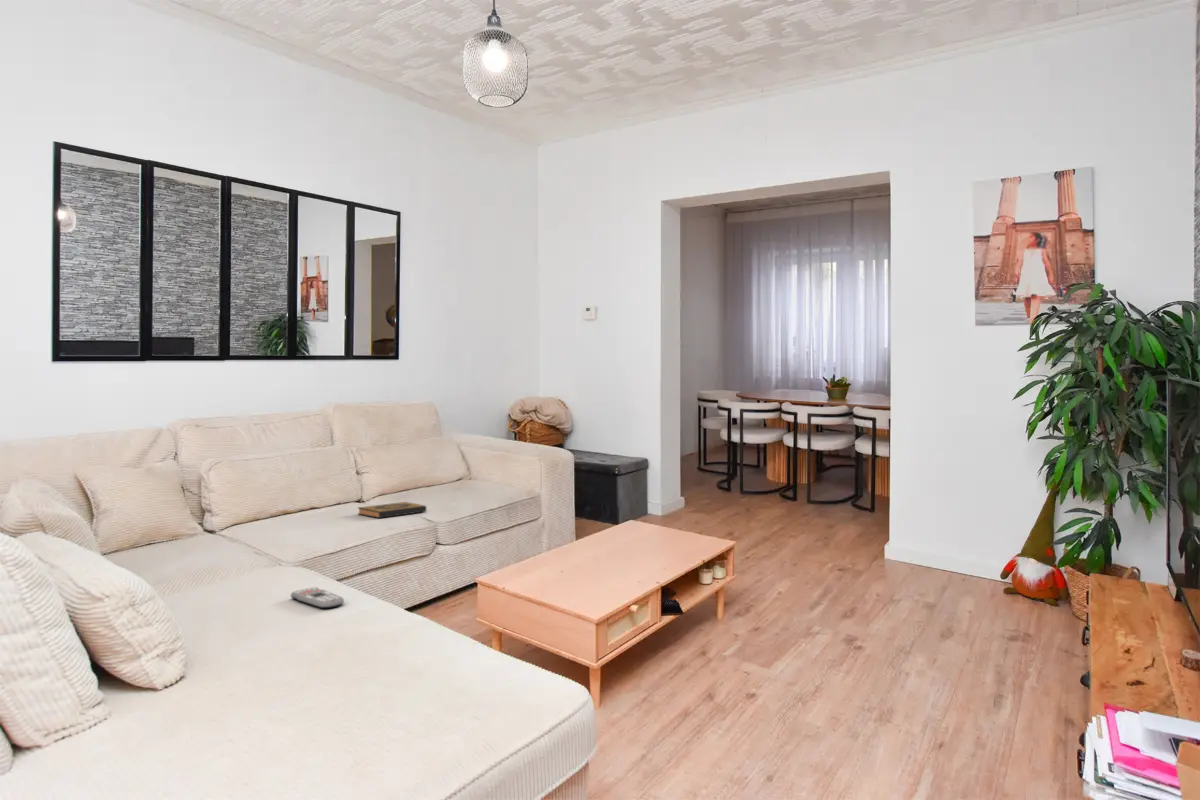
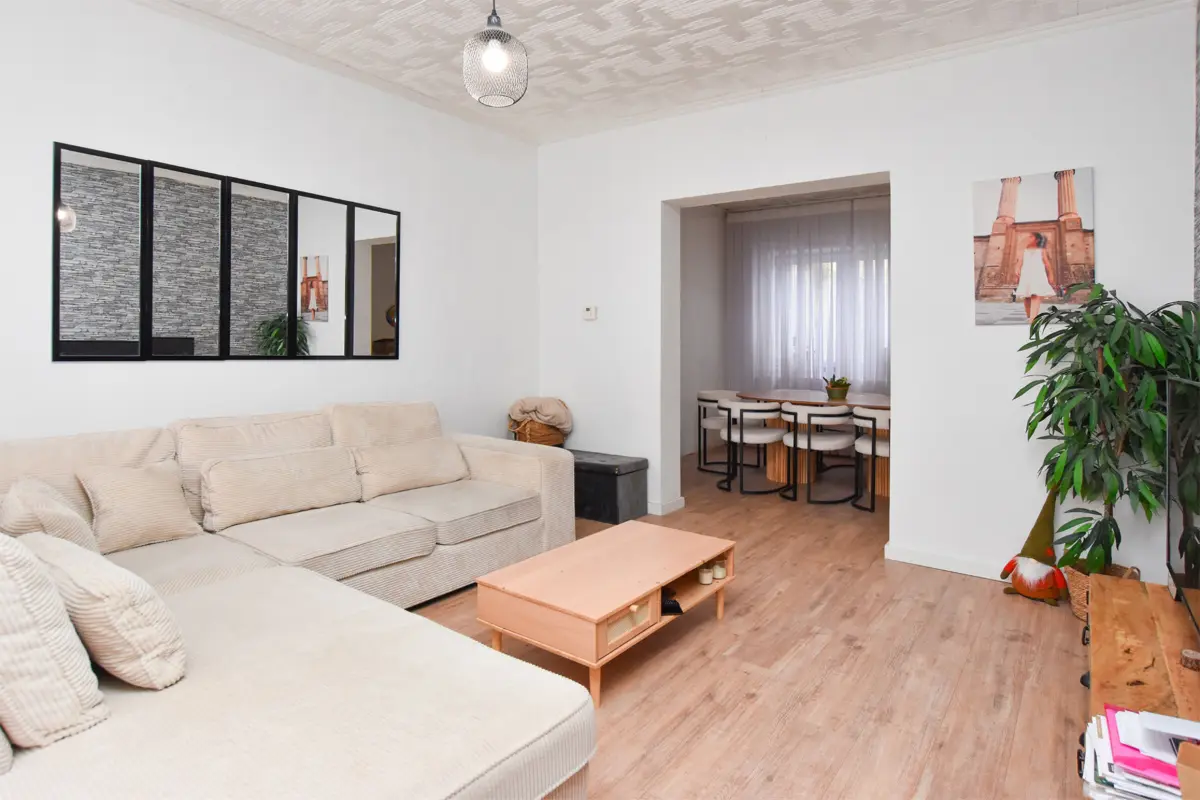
- remote control [290,586,345,609]
- hardback book [357,501,427,519]
